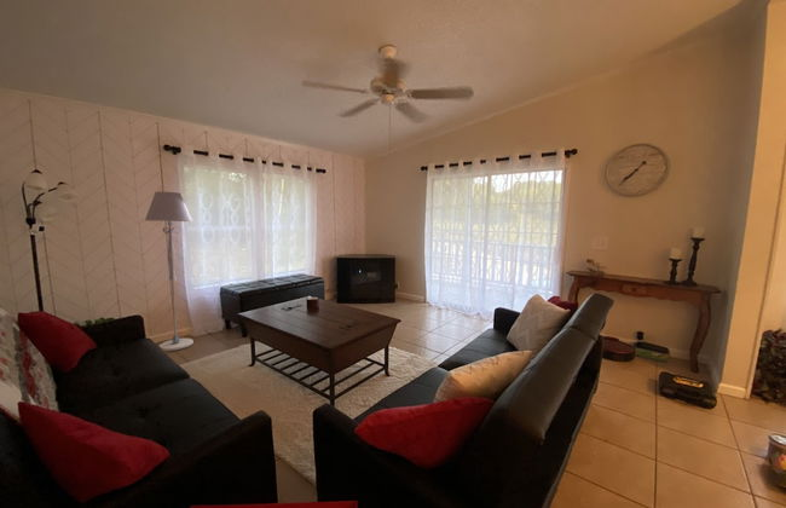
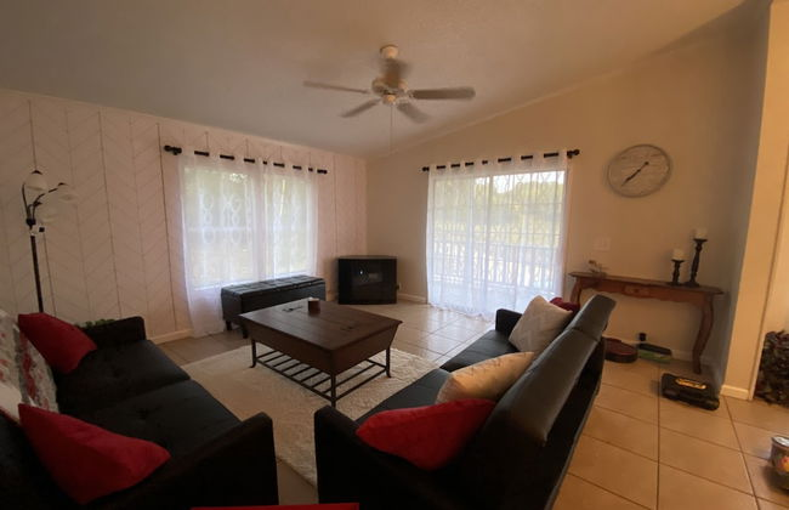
- floor lamp [144,190,195,352]
